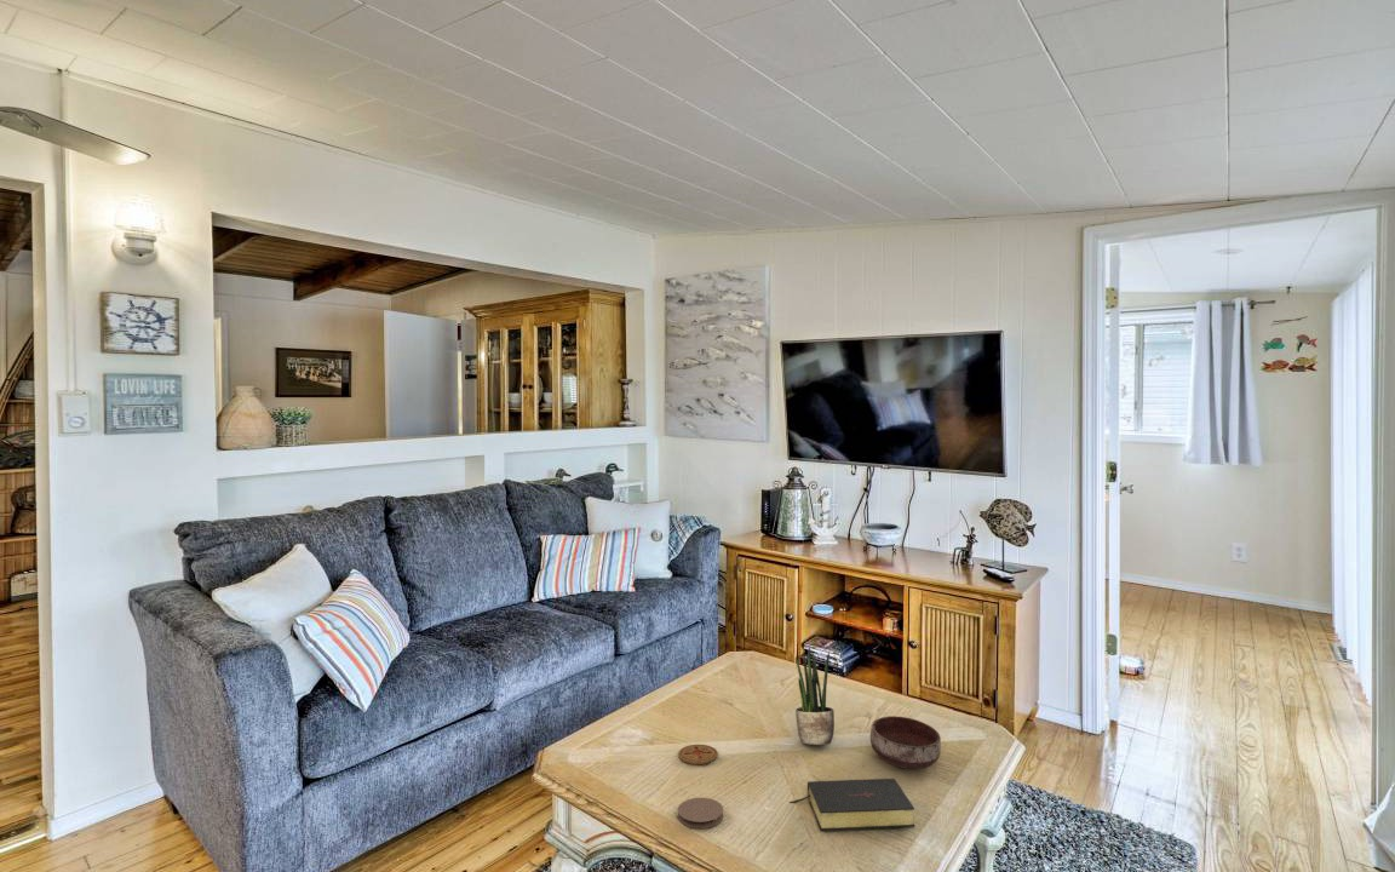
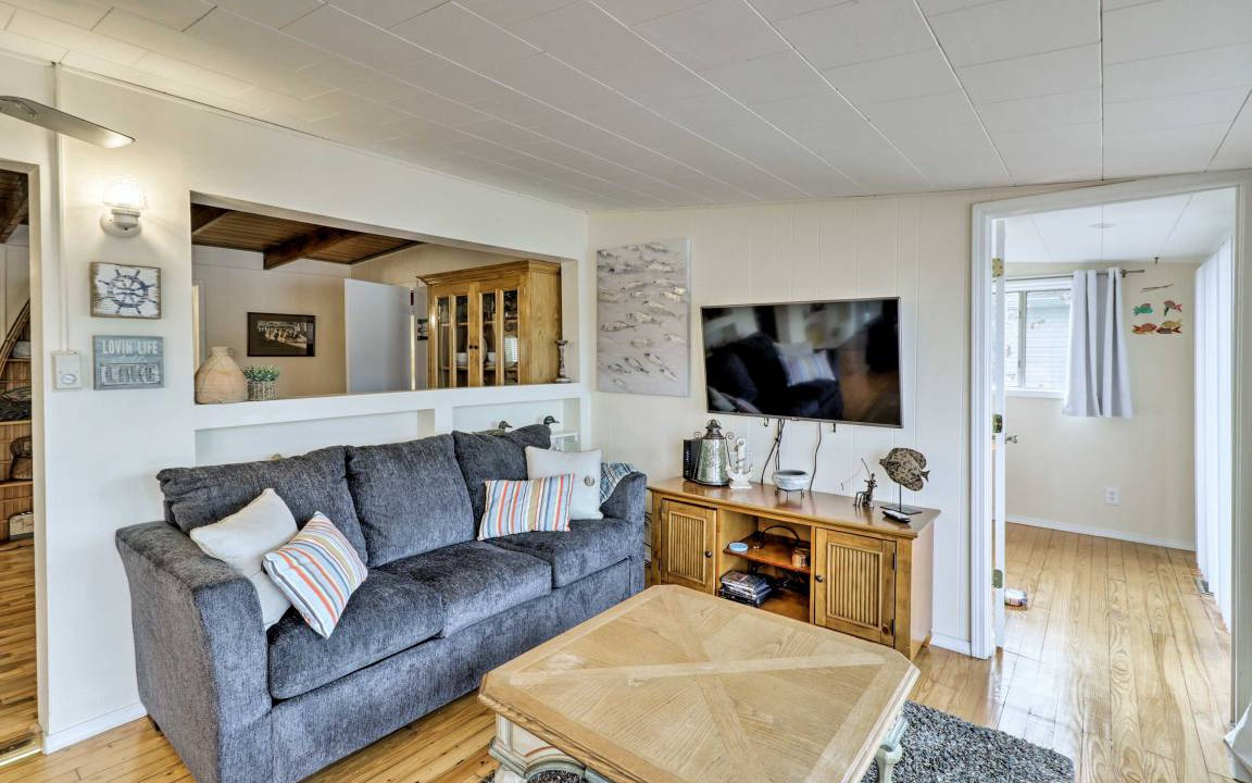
- potted plant [794,647,836,746]
- bowl [869,715,942,770]
- coaster [677,744,719,765]
- coaster [677,797,724,830]
- bible [788,778,915,832]
